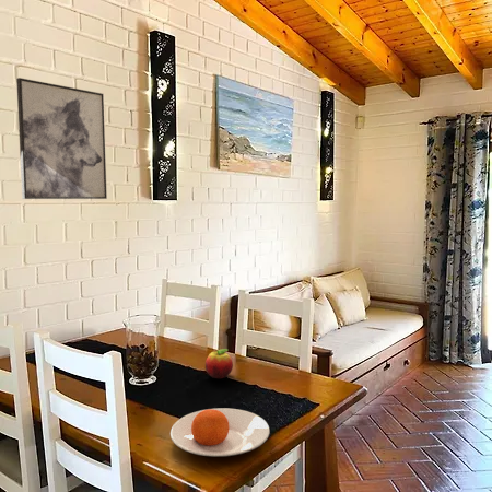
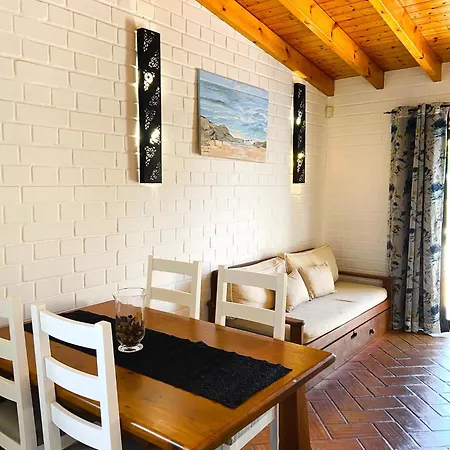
- plate [169,407,271,457]
- wall art [15,77,108,200]
- fruit [204,348,234,379]
